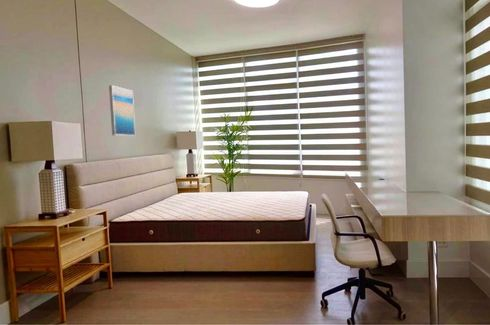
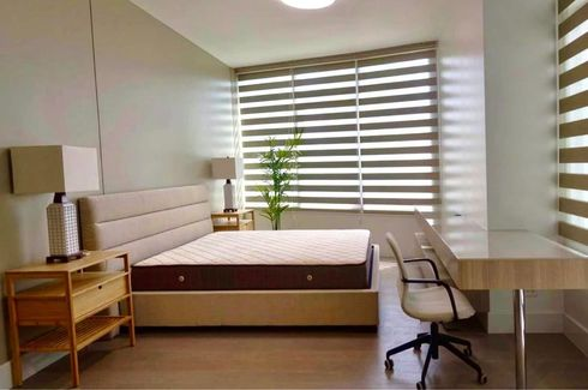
- wall art [108,84,136,137]
